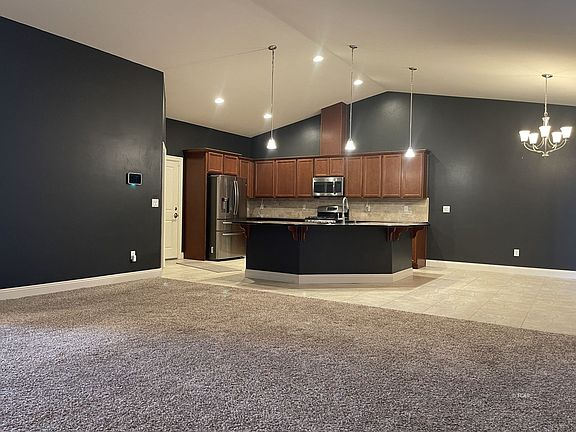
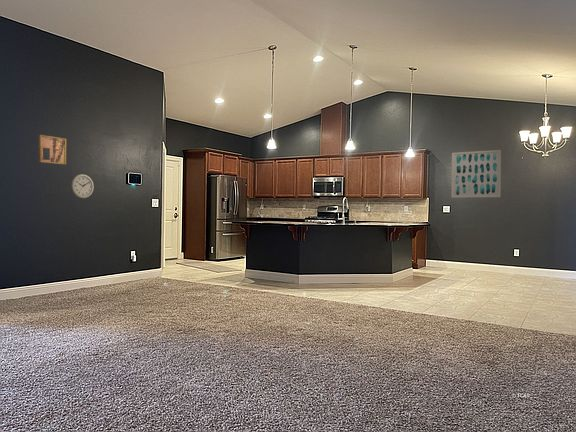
+ wall clock [70,173,95,199]
+ wall art [38,134,67,166]
+ wall art [450,149,502,199]
